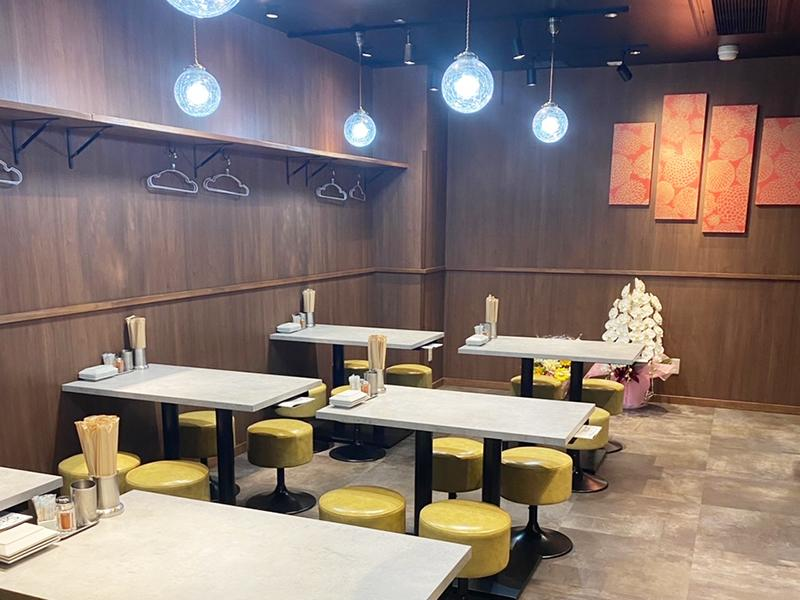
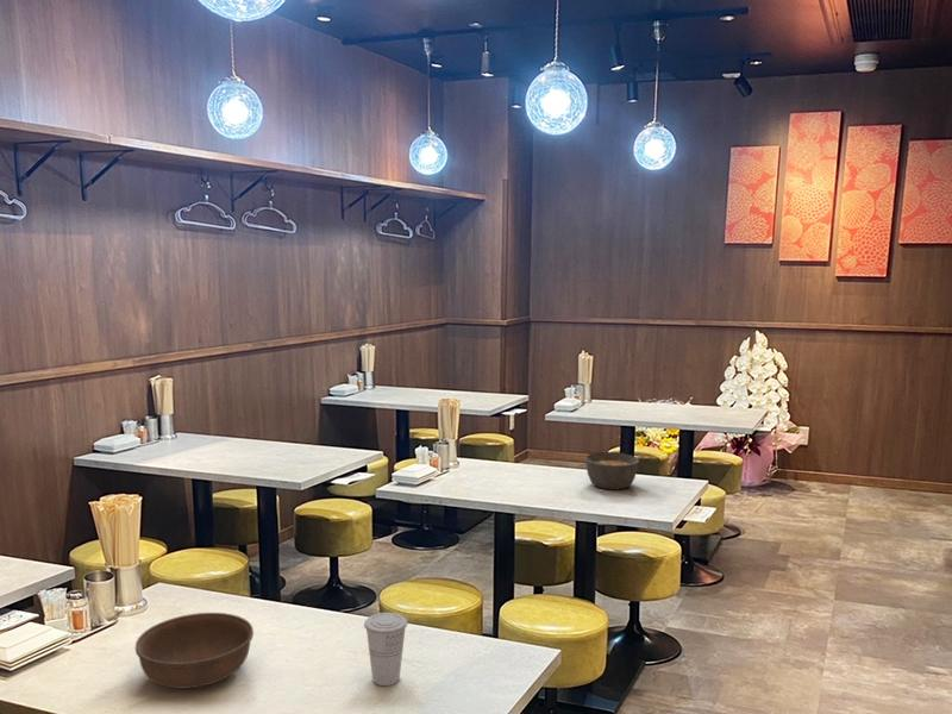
+ soup bowl [134,612,255,689]
+ soup bowl [584,451,640,490]
+ cup [363,612,408,687]
